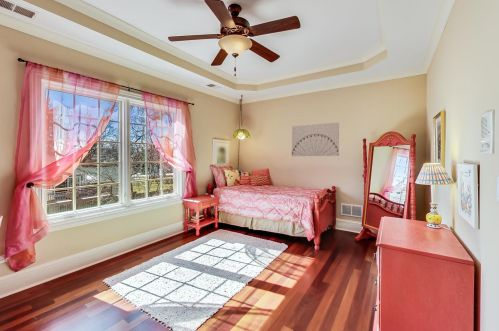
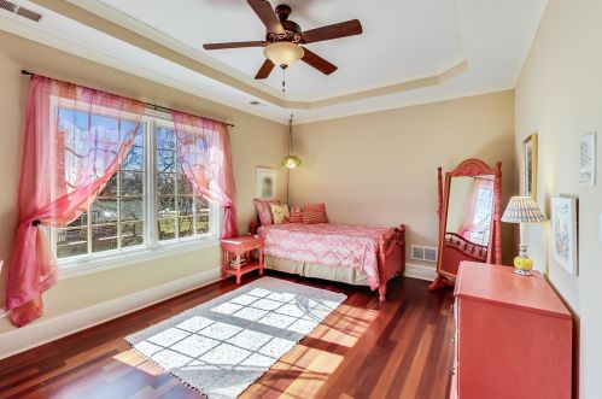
- wall art [291,121,340,157]
